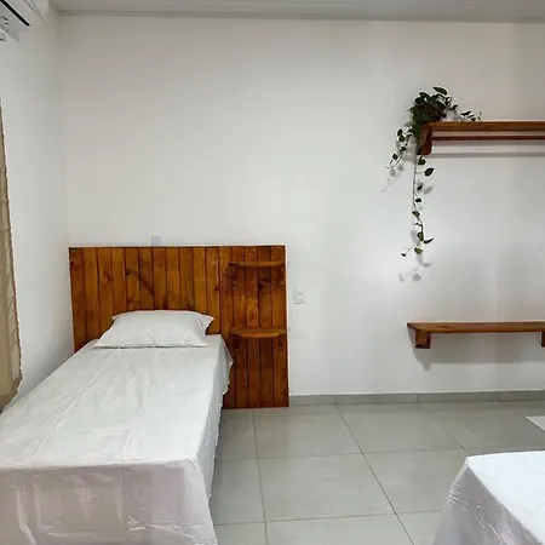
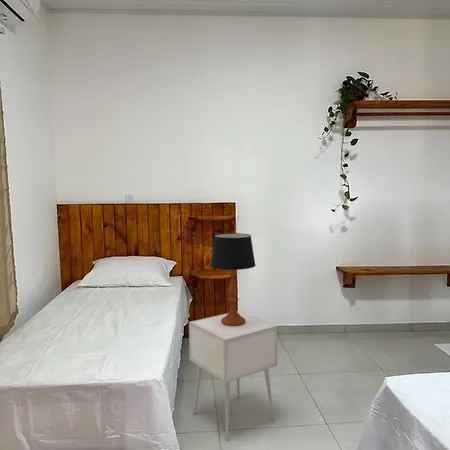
+ table lamp [209,232,256,326]
+ nightstand [188,310,278,441]
